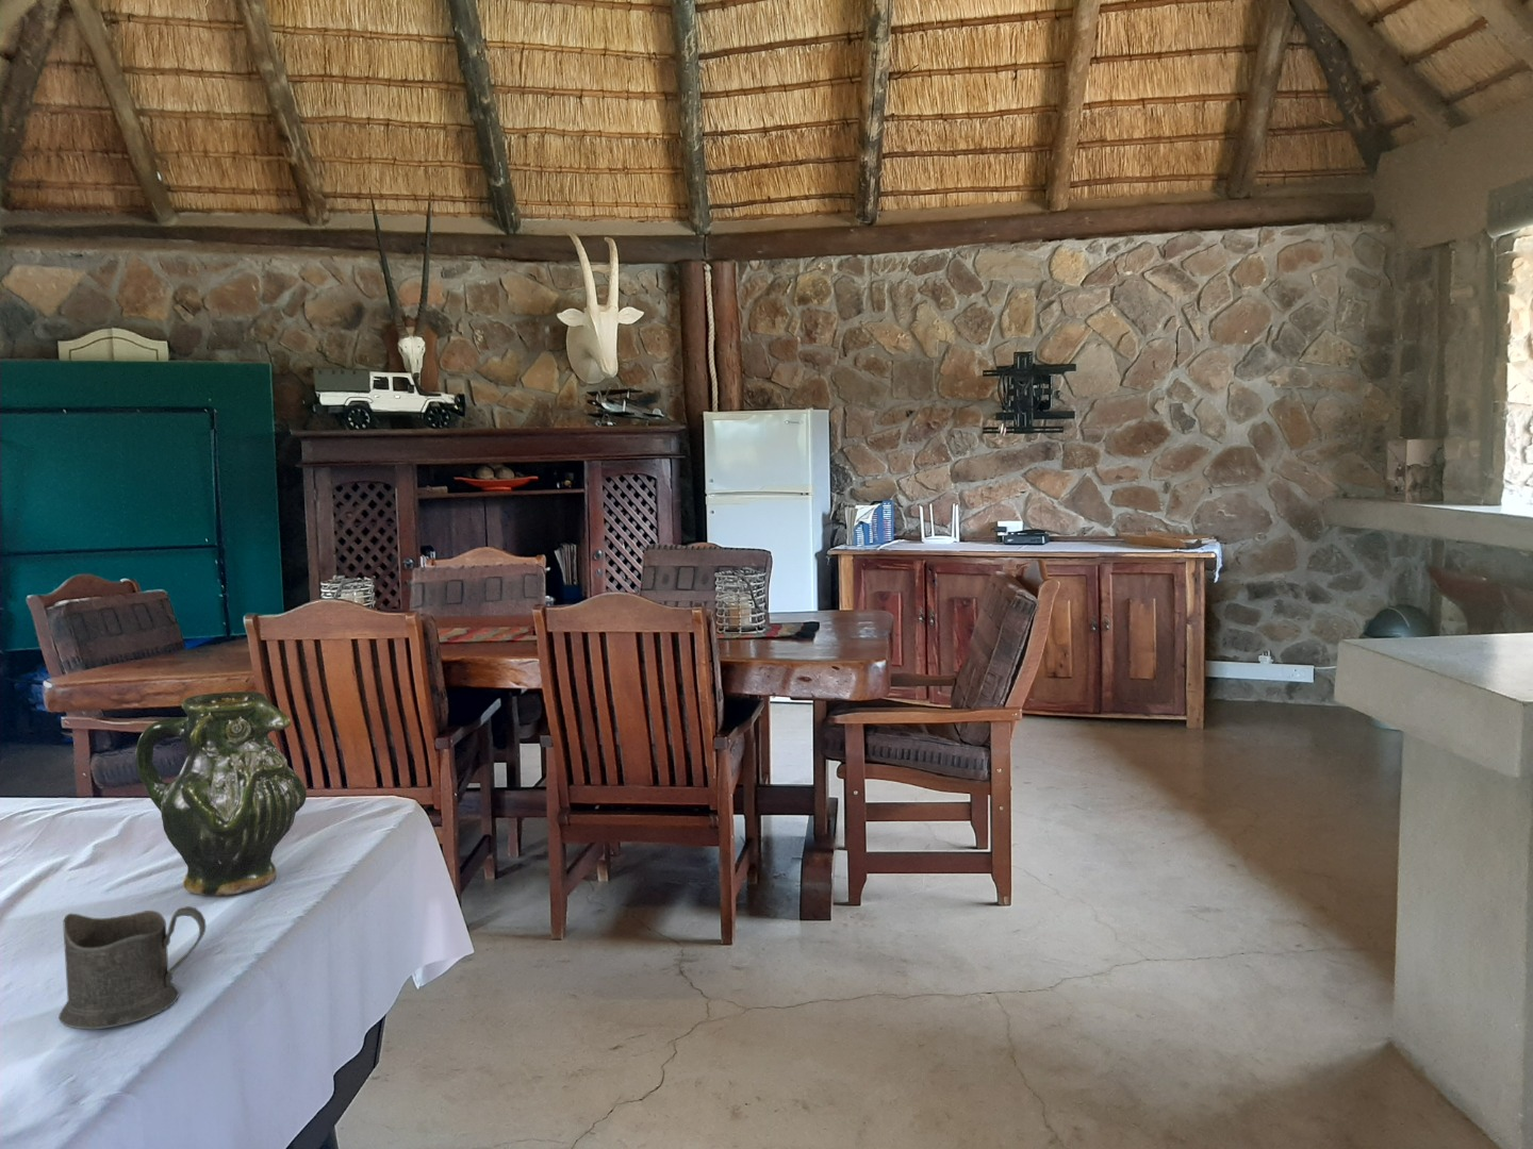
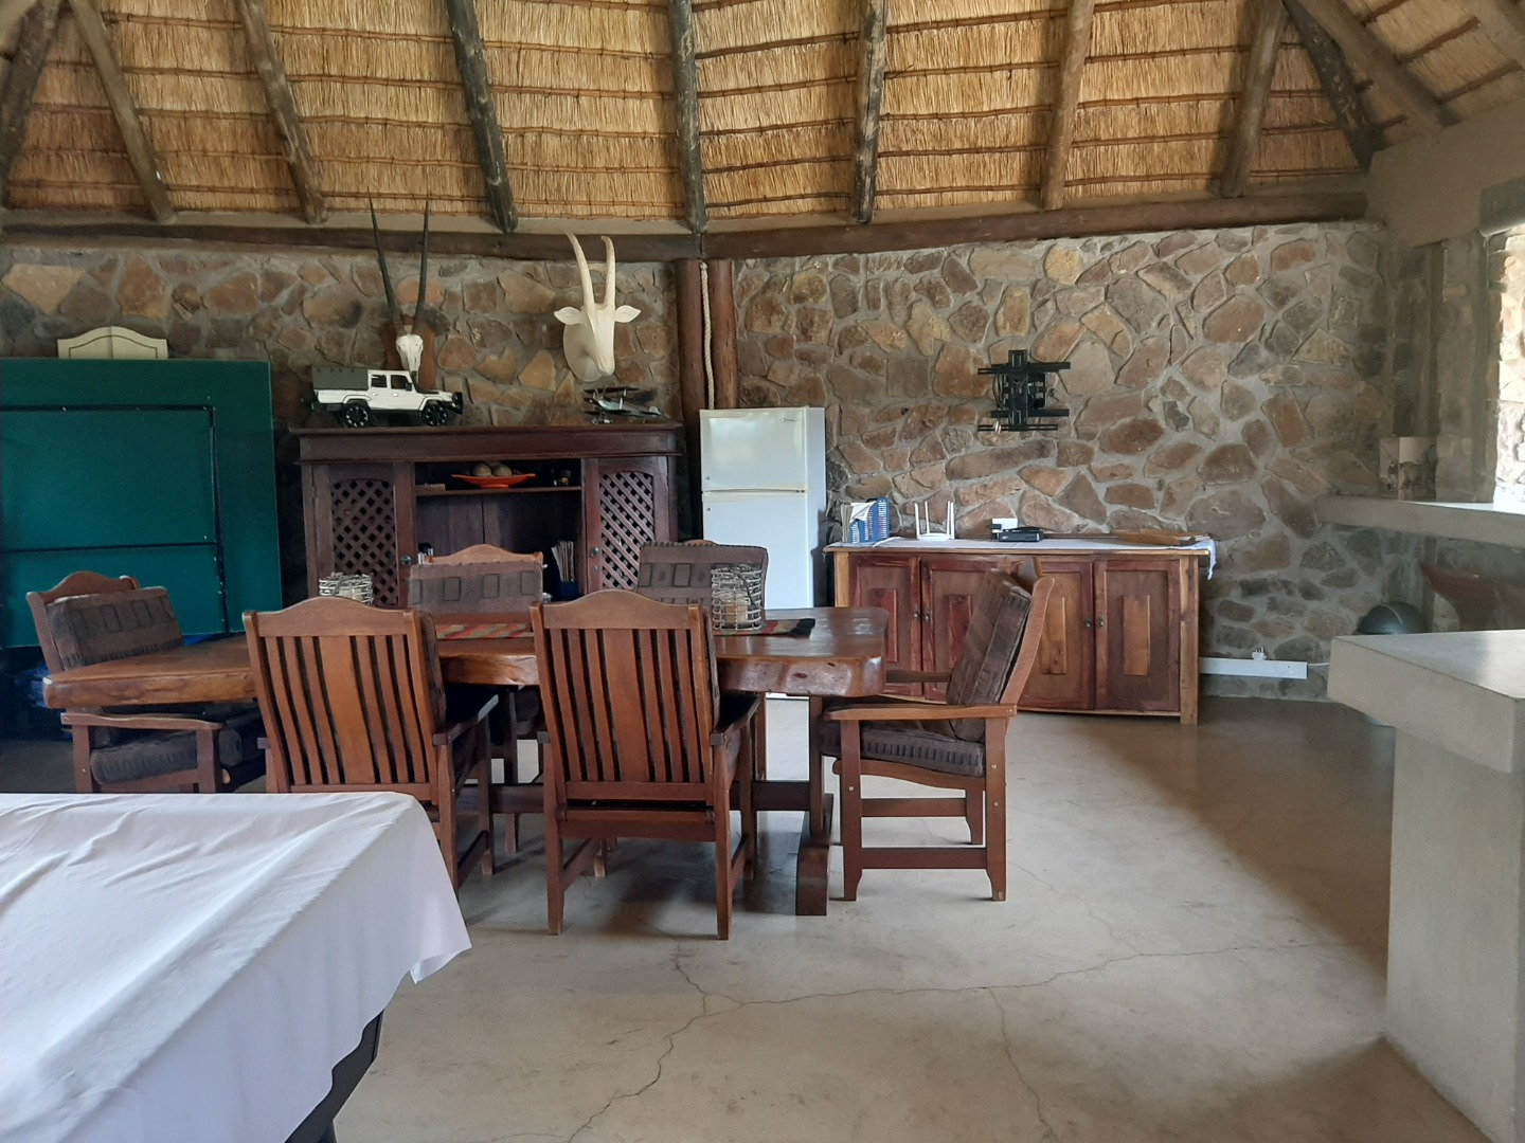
- cup [58,905,208,1030]
- ceramic pitcher [134,690,308,897]
